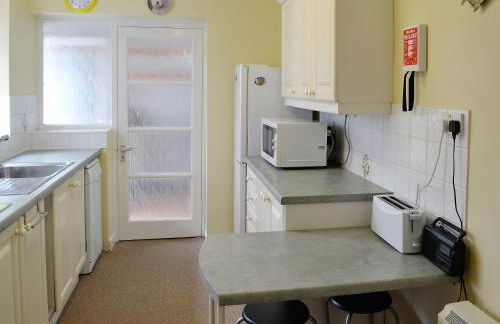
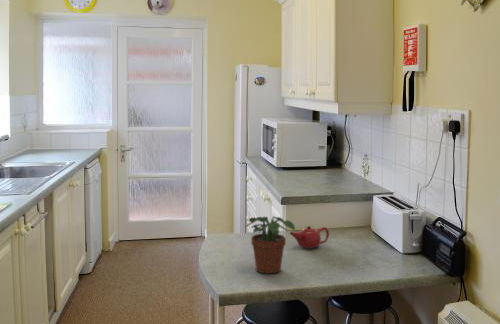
+ potted plant [245,215,296,274]
+ teapot [288,225,330,249]
